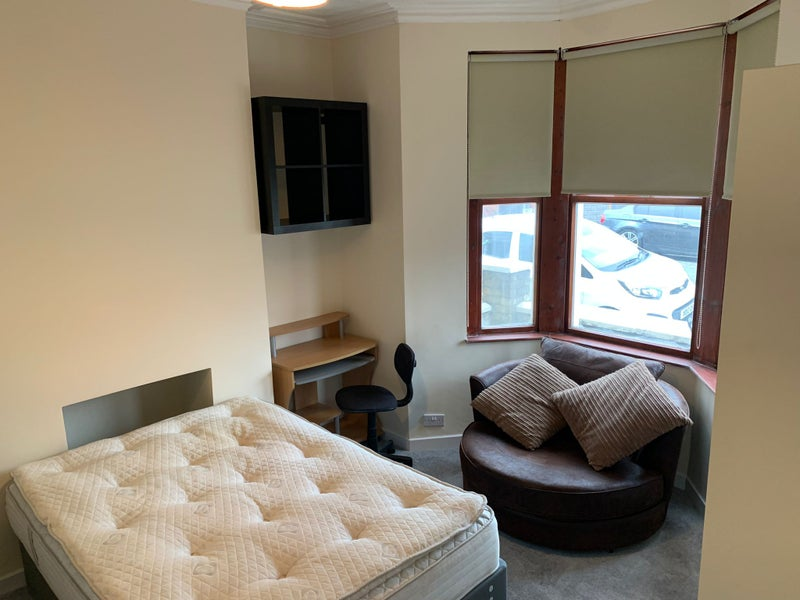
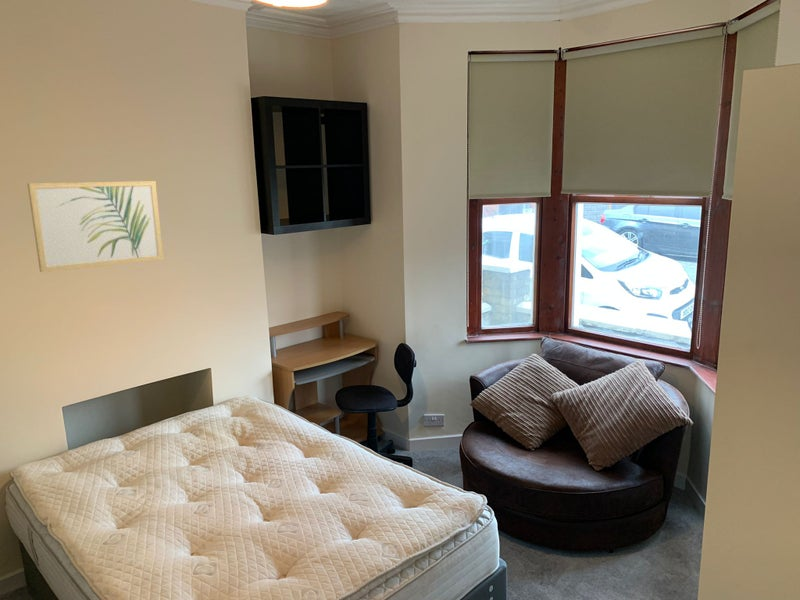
+ wall art [26,180,164,273]
